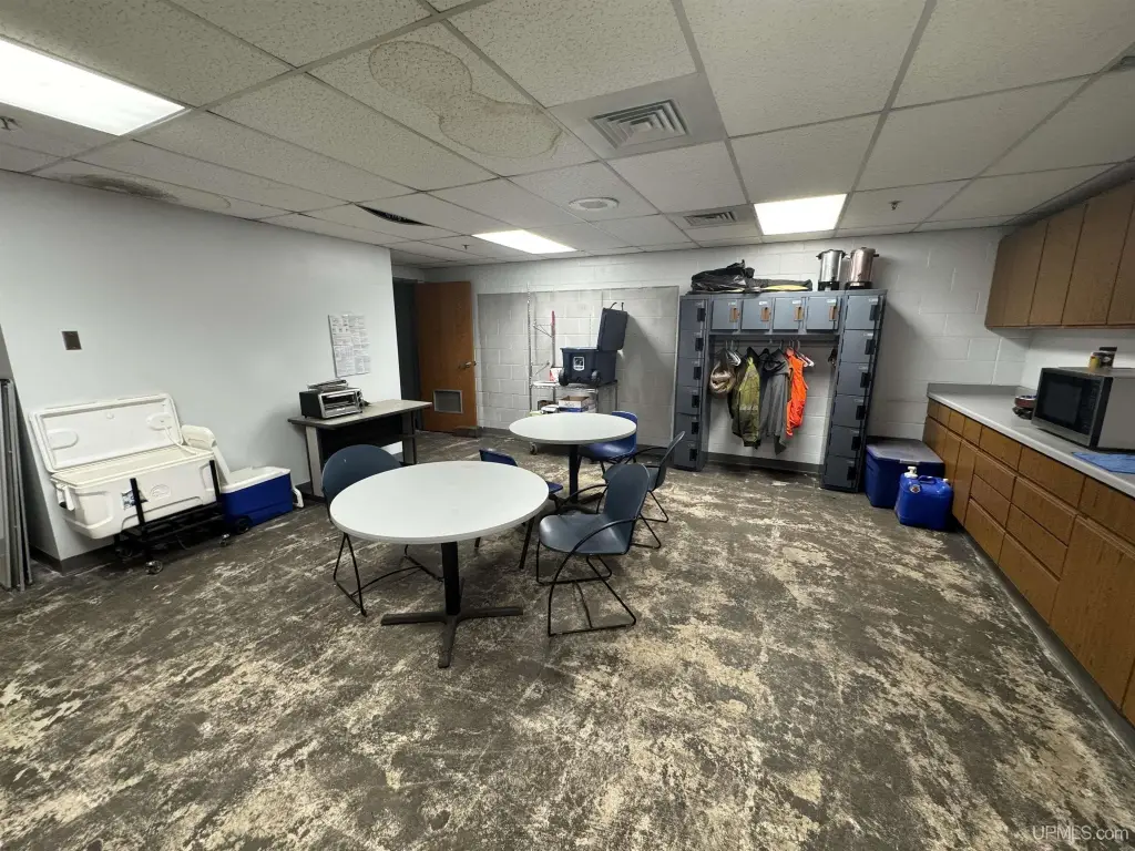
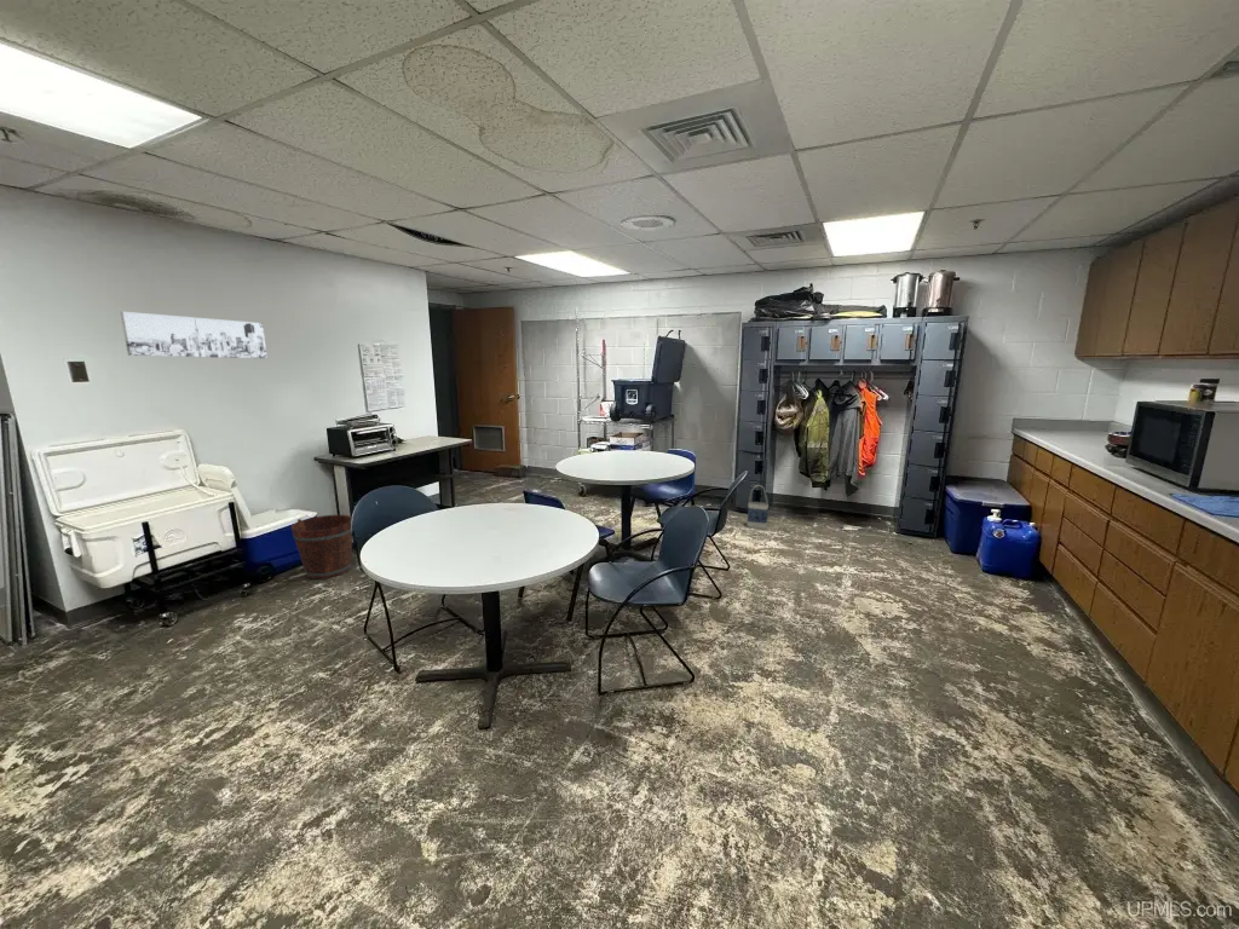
+ bag [745,484,770,530]
+ wall art [119,311,269,359]
+ bucket [290,514,353,581]
